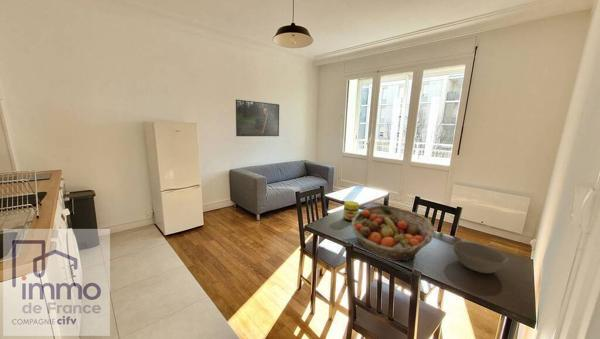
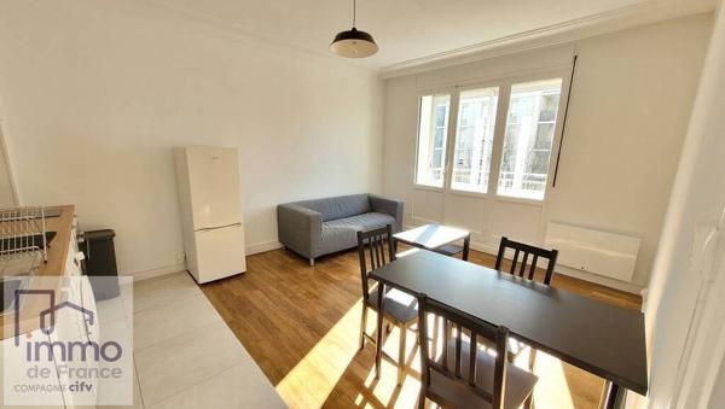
- bowl [452,241,509,274]
- jar [342,200,360,222]
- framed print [235,98,280,137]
- fruit basket [350,204,435,262]
